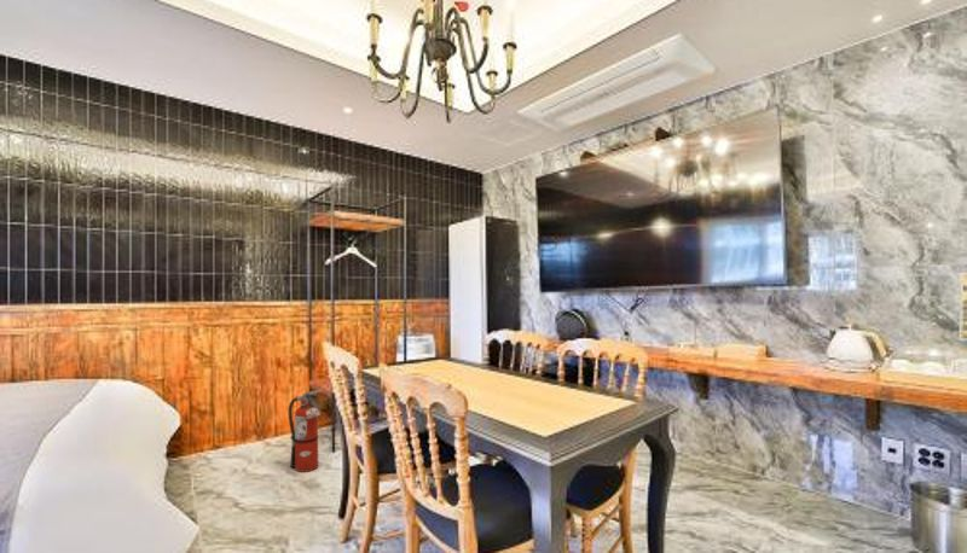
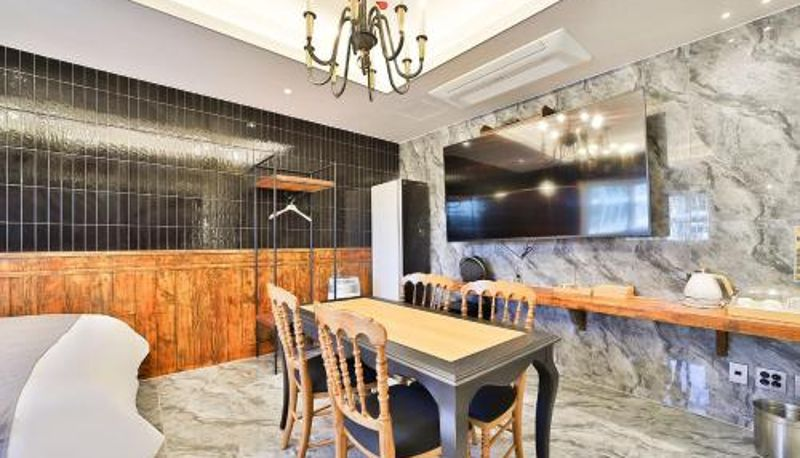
- fire extinguisher [288,388,325,473]
